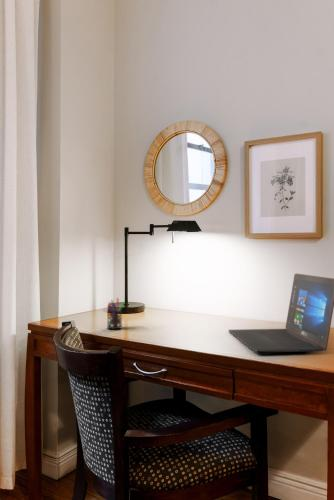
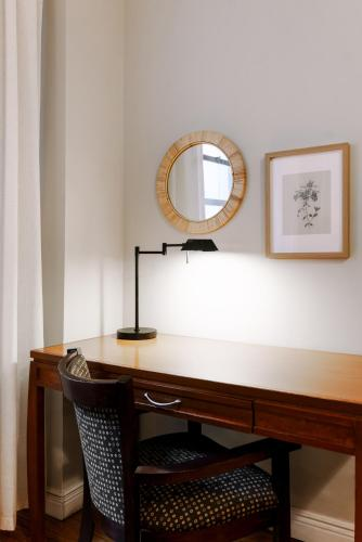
- laptop [228,273,334,353]
- pen holder [106,297,126,330]
